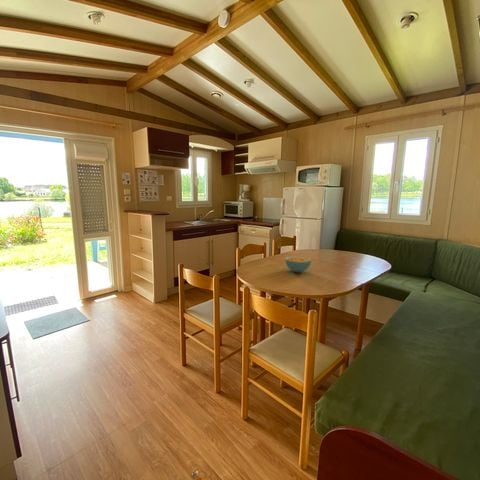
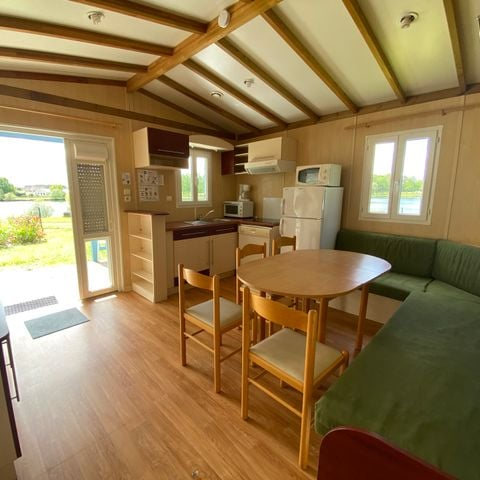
- cereal bowl [284,255,312,273]
